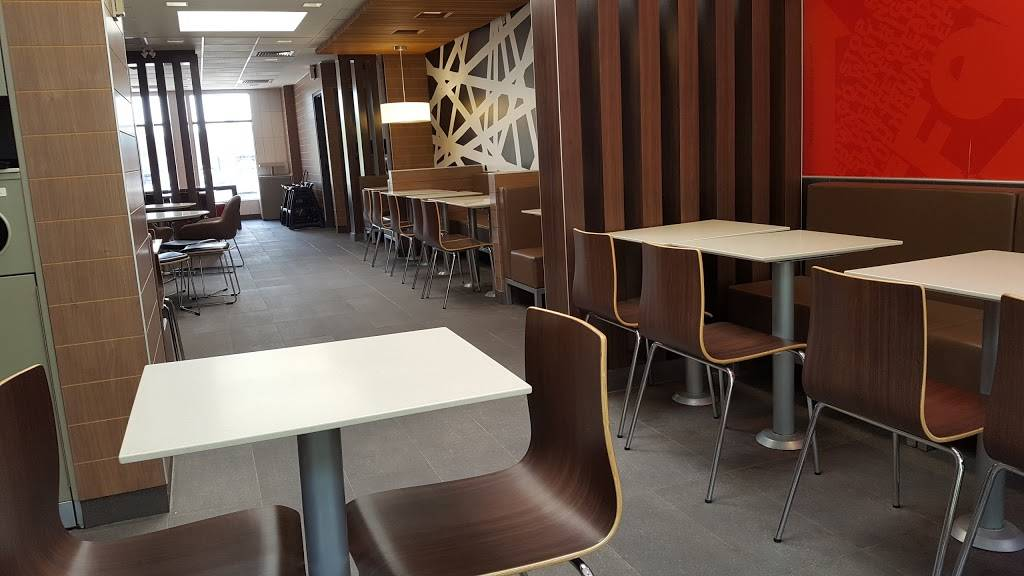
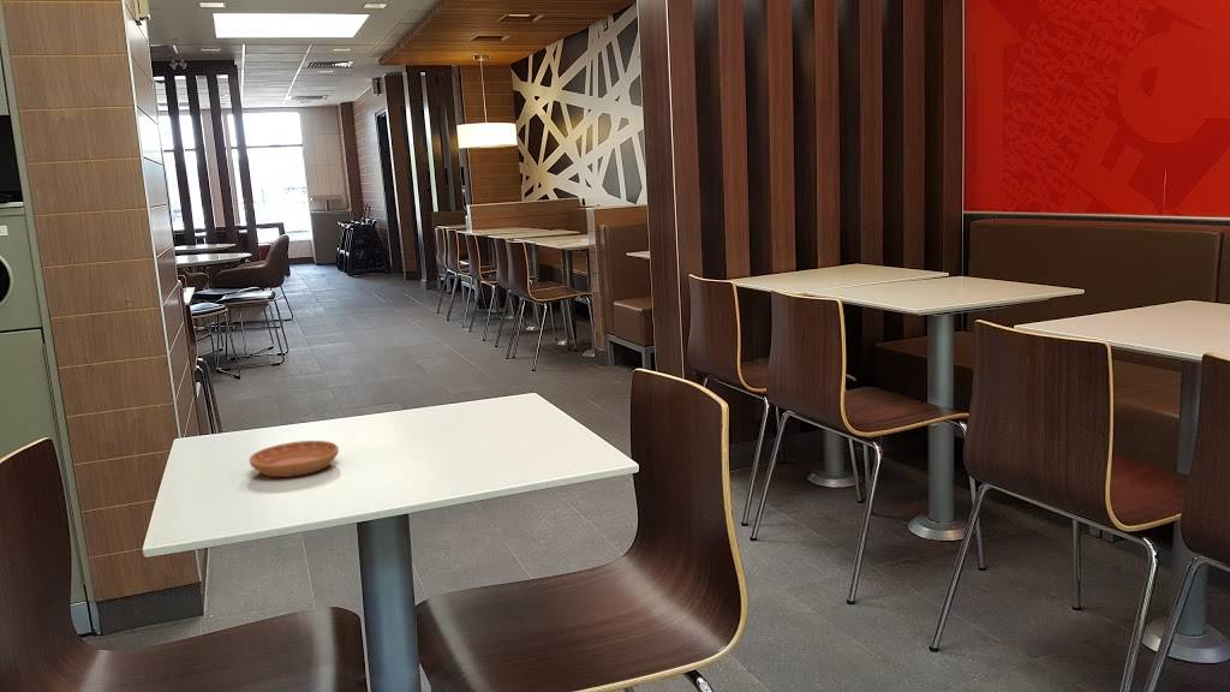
+ saucer [247,440,340,478]
